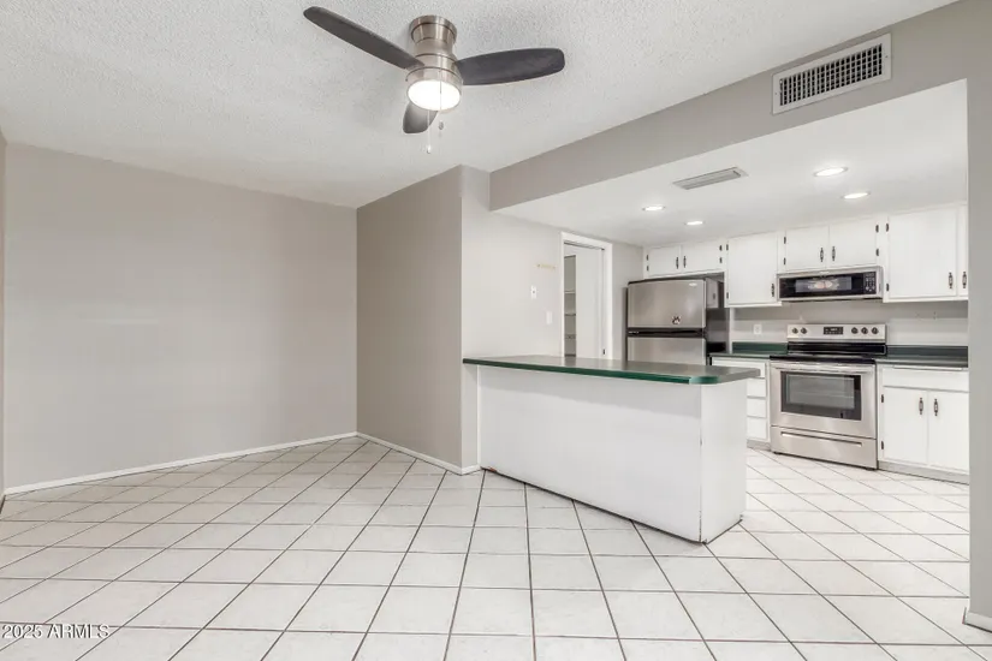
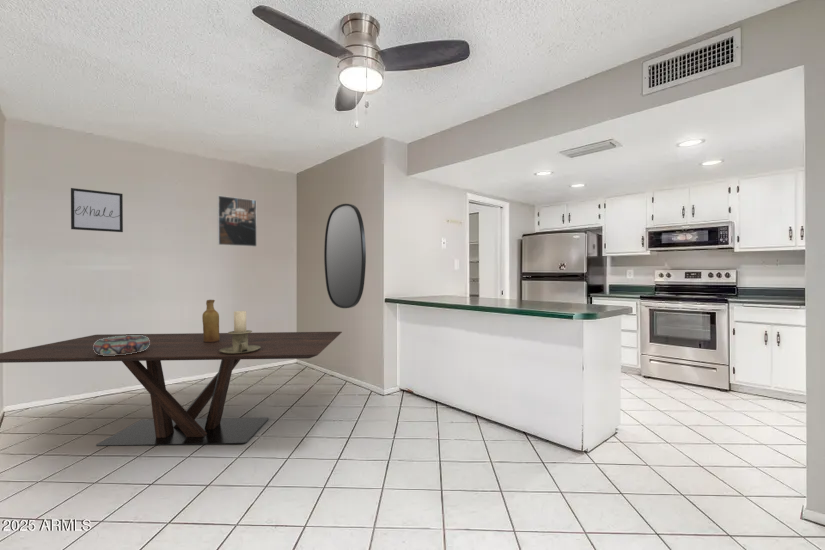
+ vase [201,299,220,343]
+ dining table [0,331,343,447]
+ home mirror [323,203,367,309]
+ wall art [70,187,124,233]
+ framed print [216,195,258,248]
+ decorative bowl [93,335,150,356]
+ candle holder [219,310,261,354]
